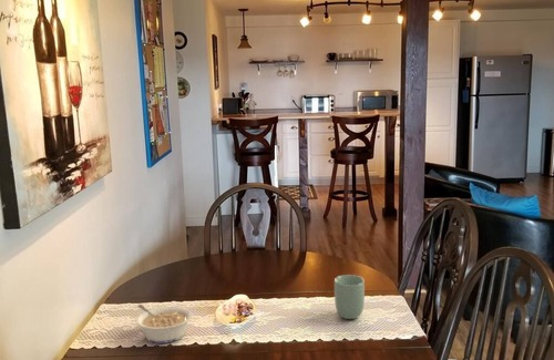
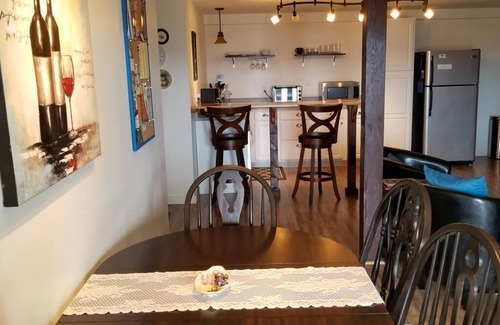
- cup [334,274,366,320]
- legume [134,304,194,344]
